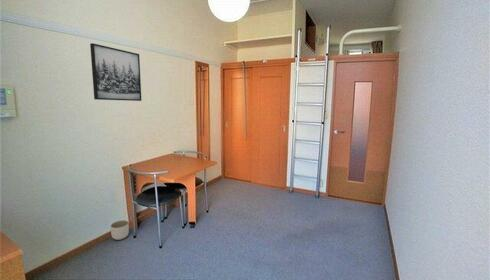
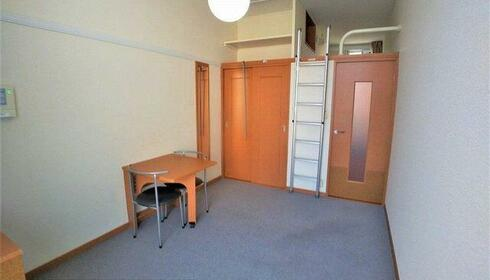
- wall art [89,42,142,102]
- planter [110,219,130,241]
